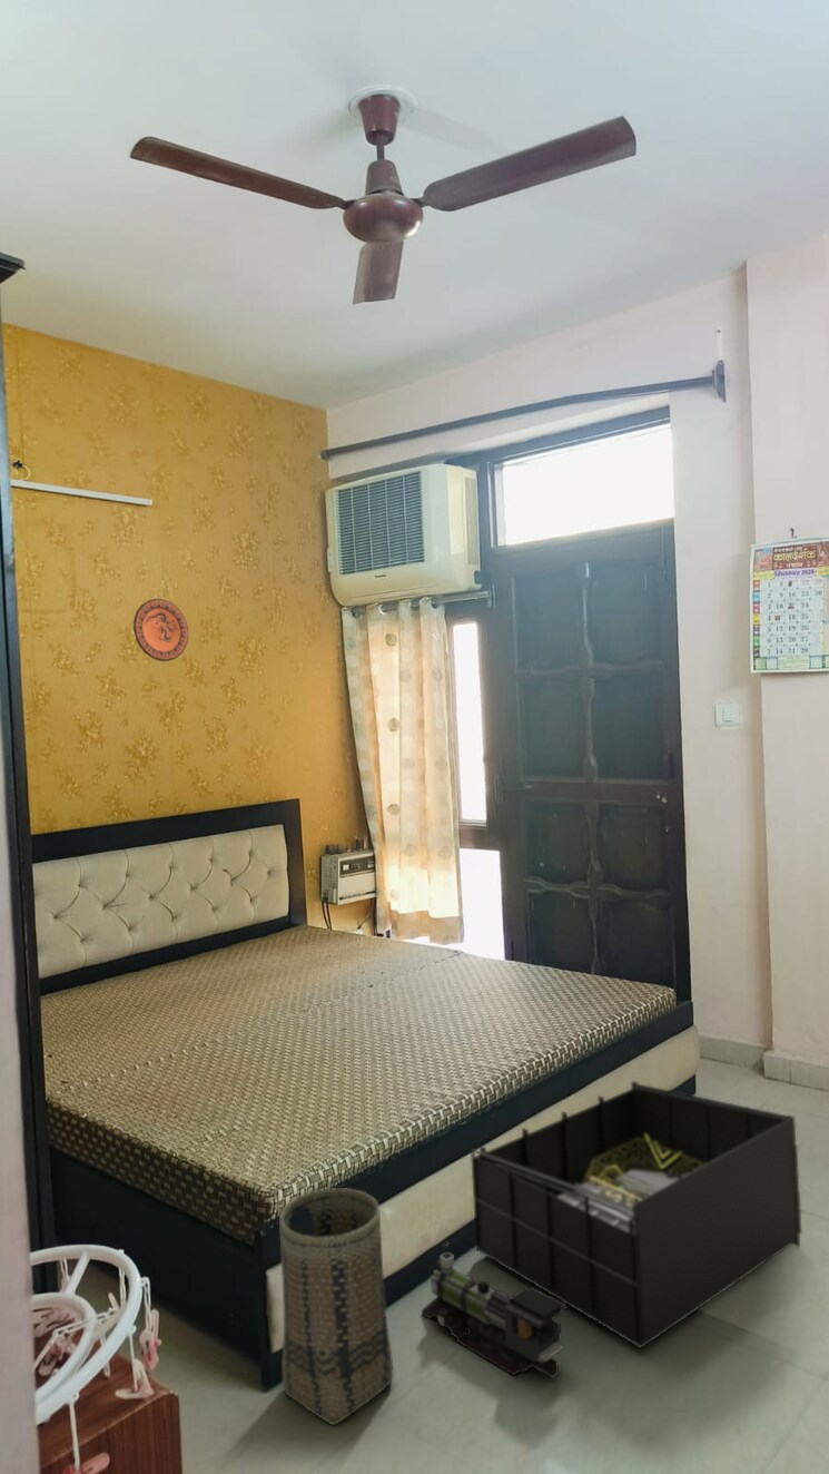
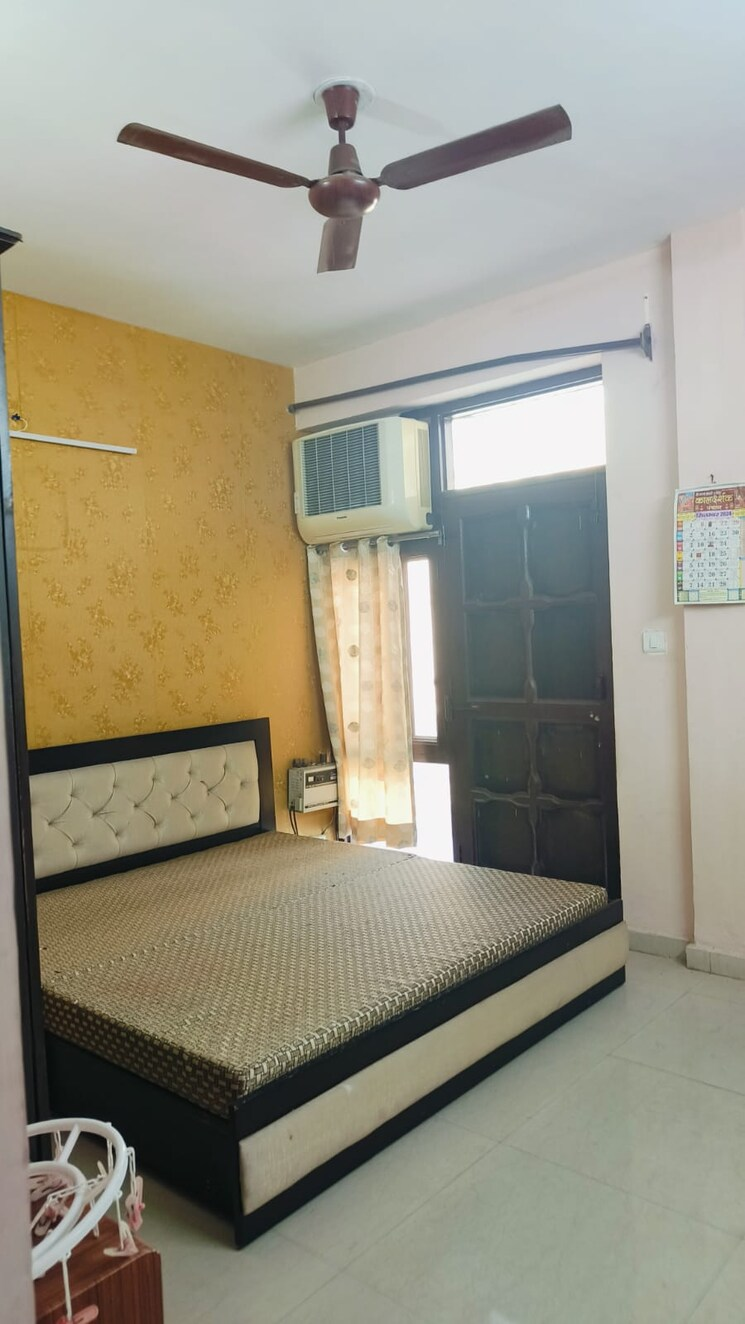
- decorative plate [132,598,189,662]
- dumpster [470,1080,802,1349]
- toy train [421,1239,568,1379]
- basket [278,1187,395,1426]
